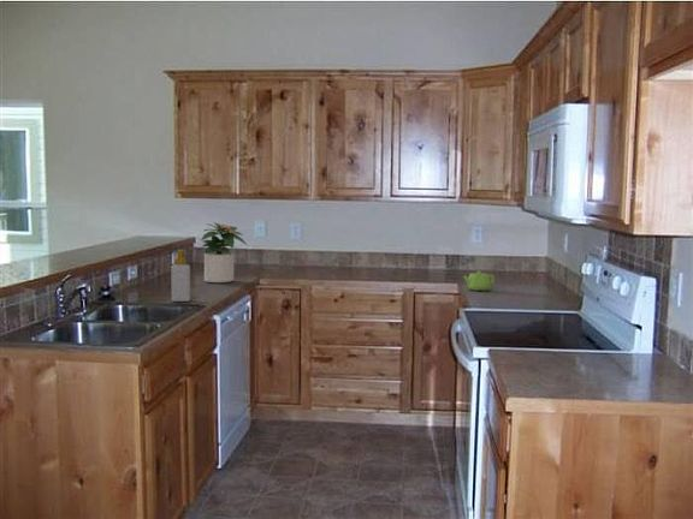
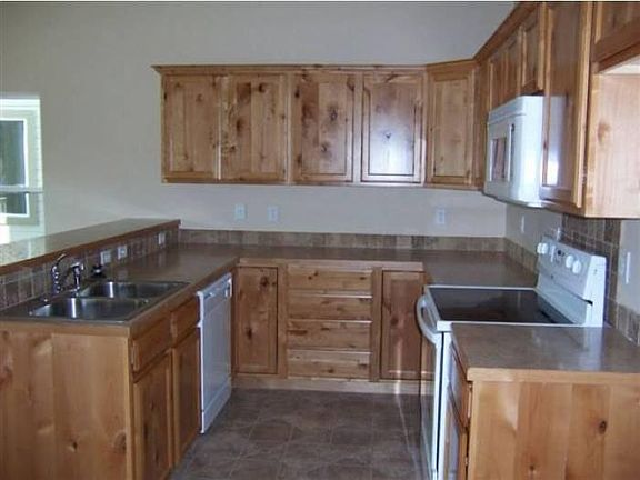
- potted plant [200,221,248,285]
- soap bottle [170,249,191,303]
- teapot [462,270,496,292]
